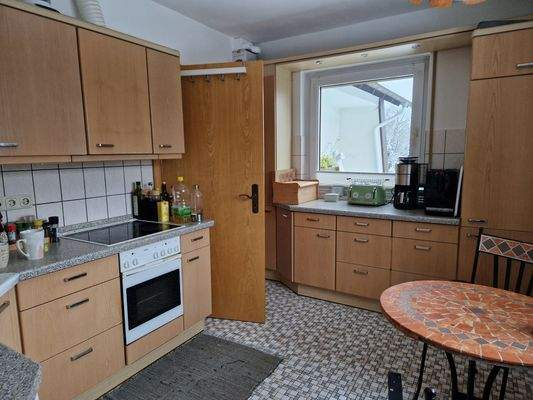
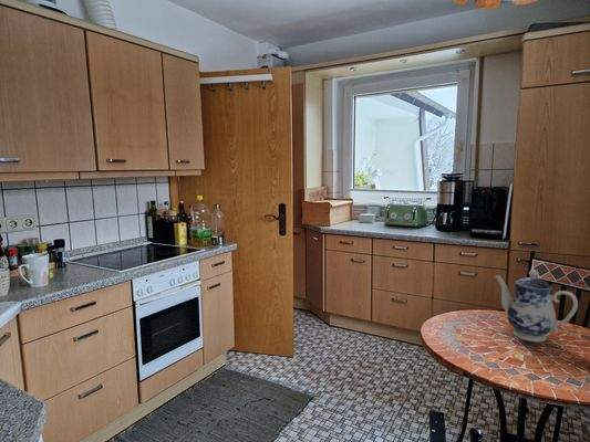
+ teapot [494,269,579,343]
